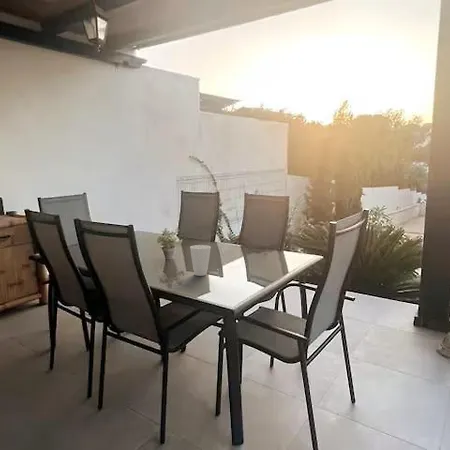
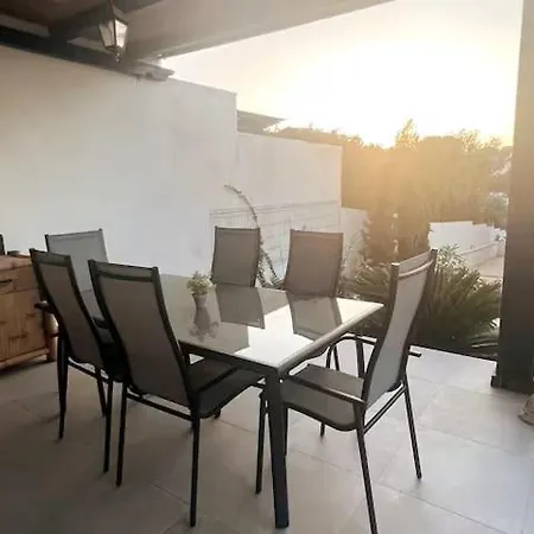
- cup [189,244,212,277]
